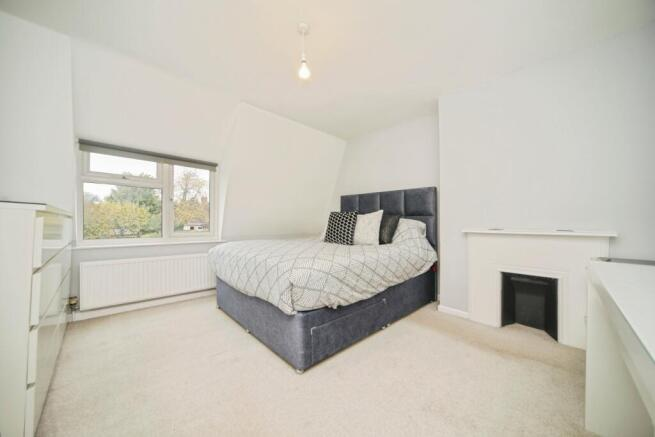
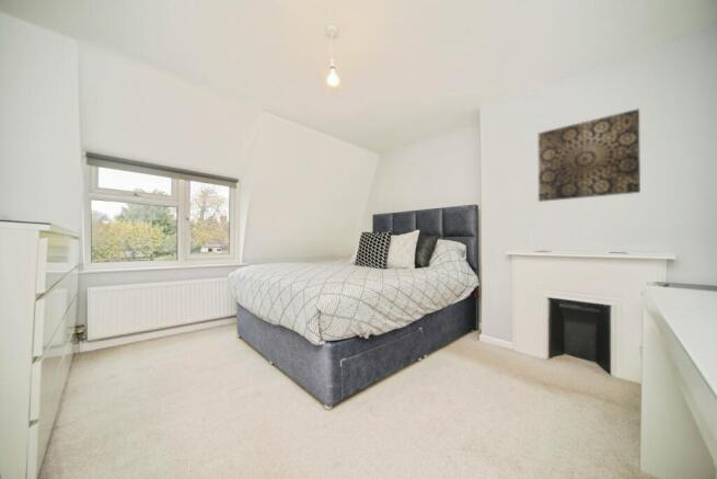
+ wall art [537,107,641,203]
